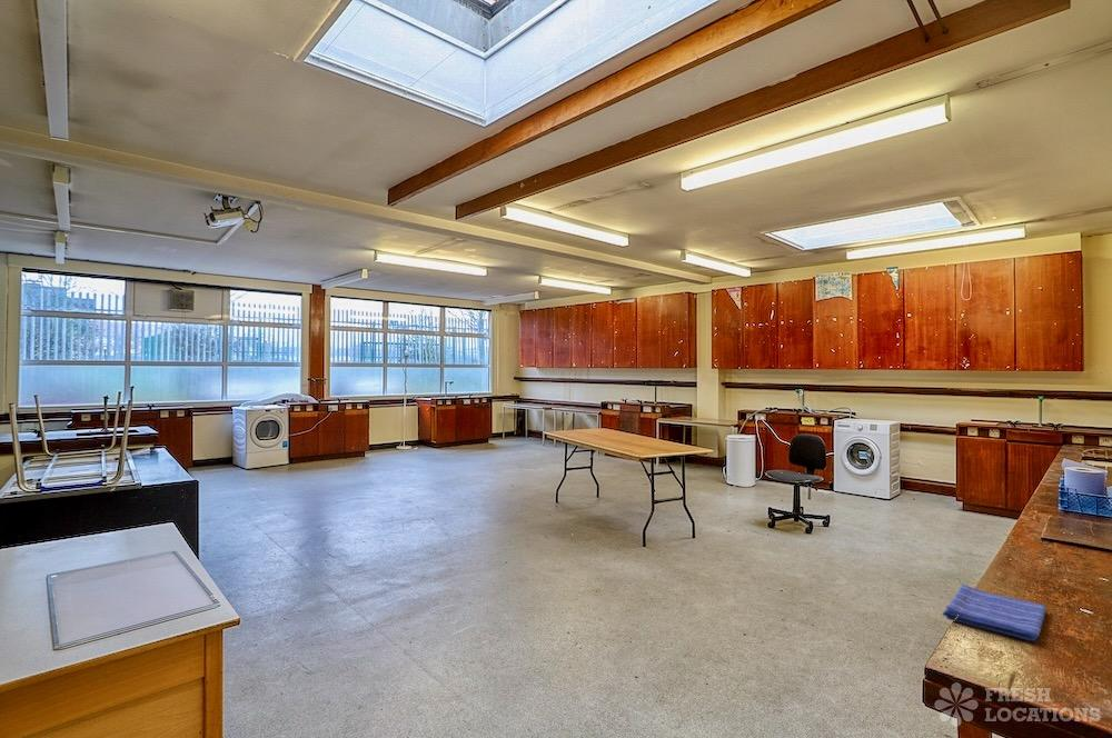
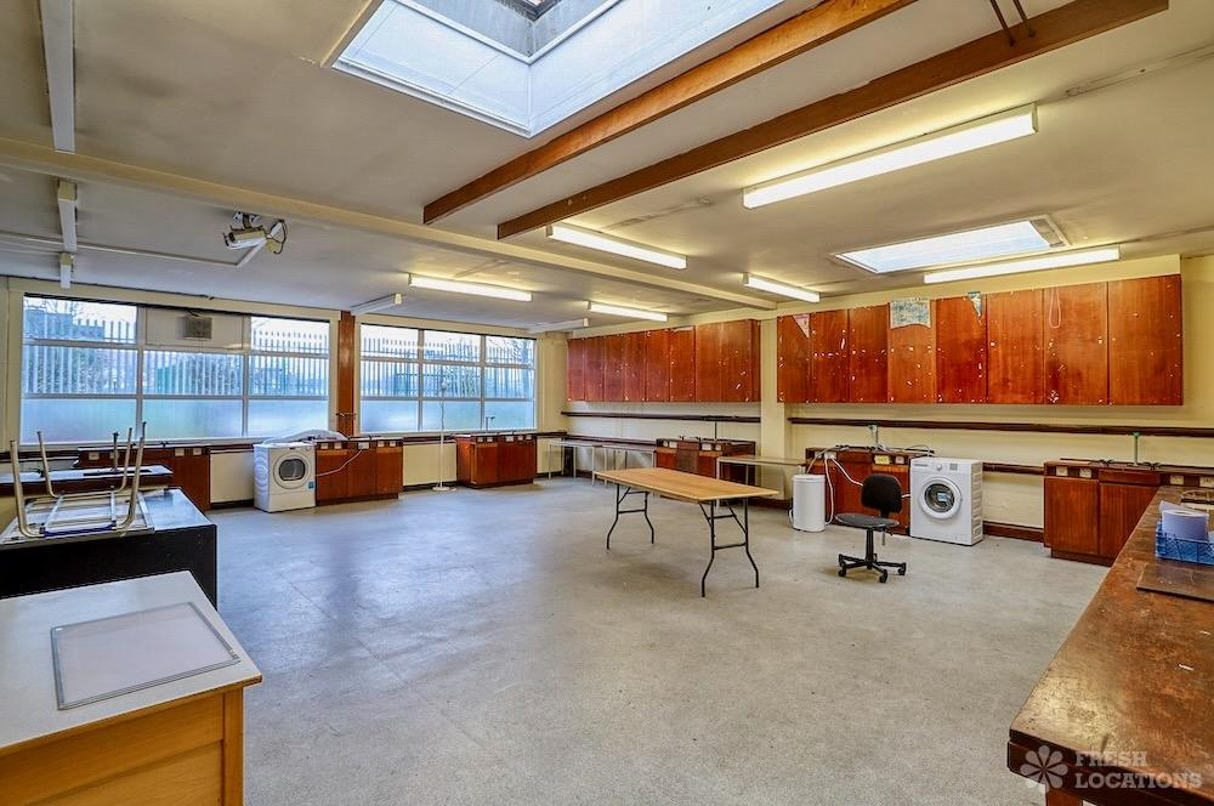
- dish towel [942,584,1046,642]
